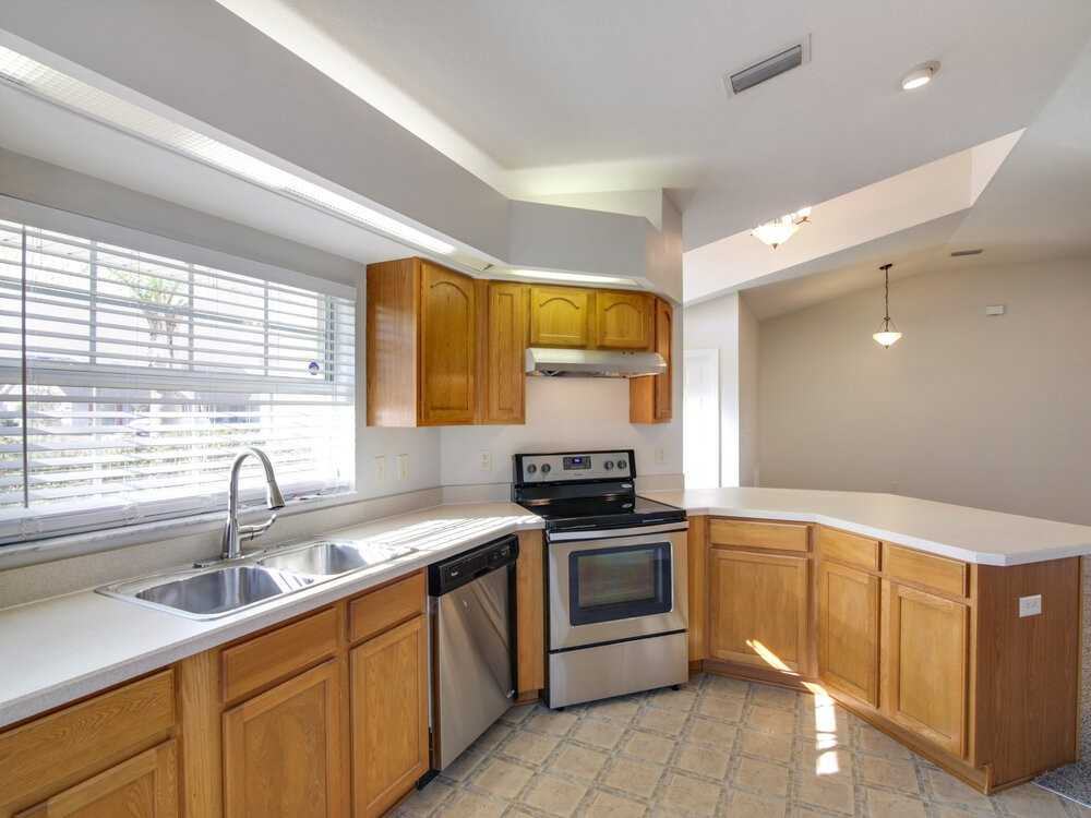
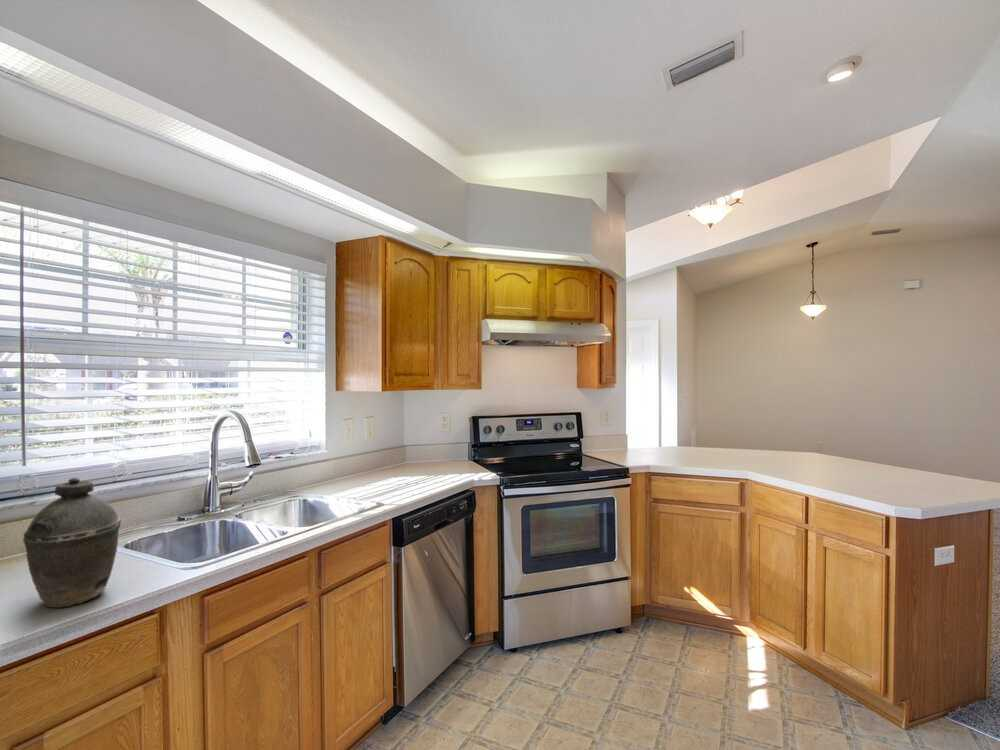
+ kettle [22,477,122,609]
